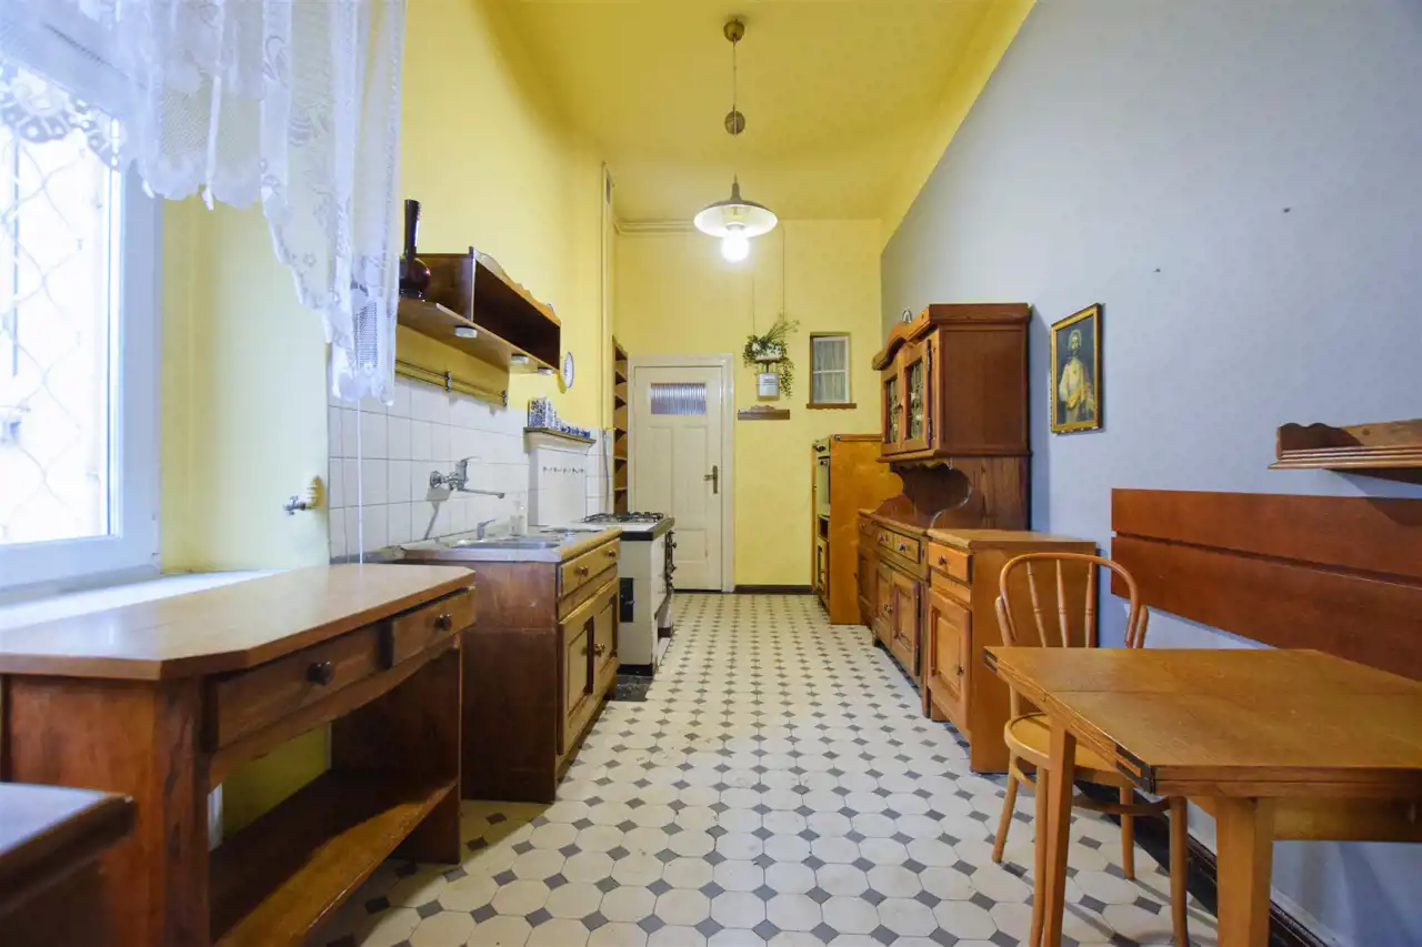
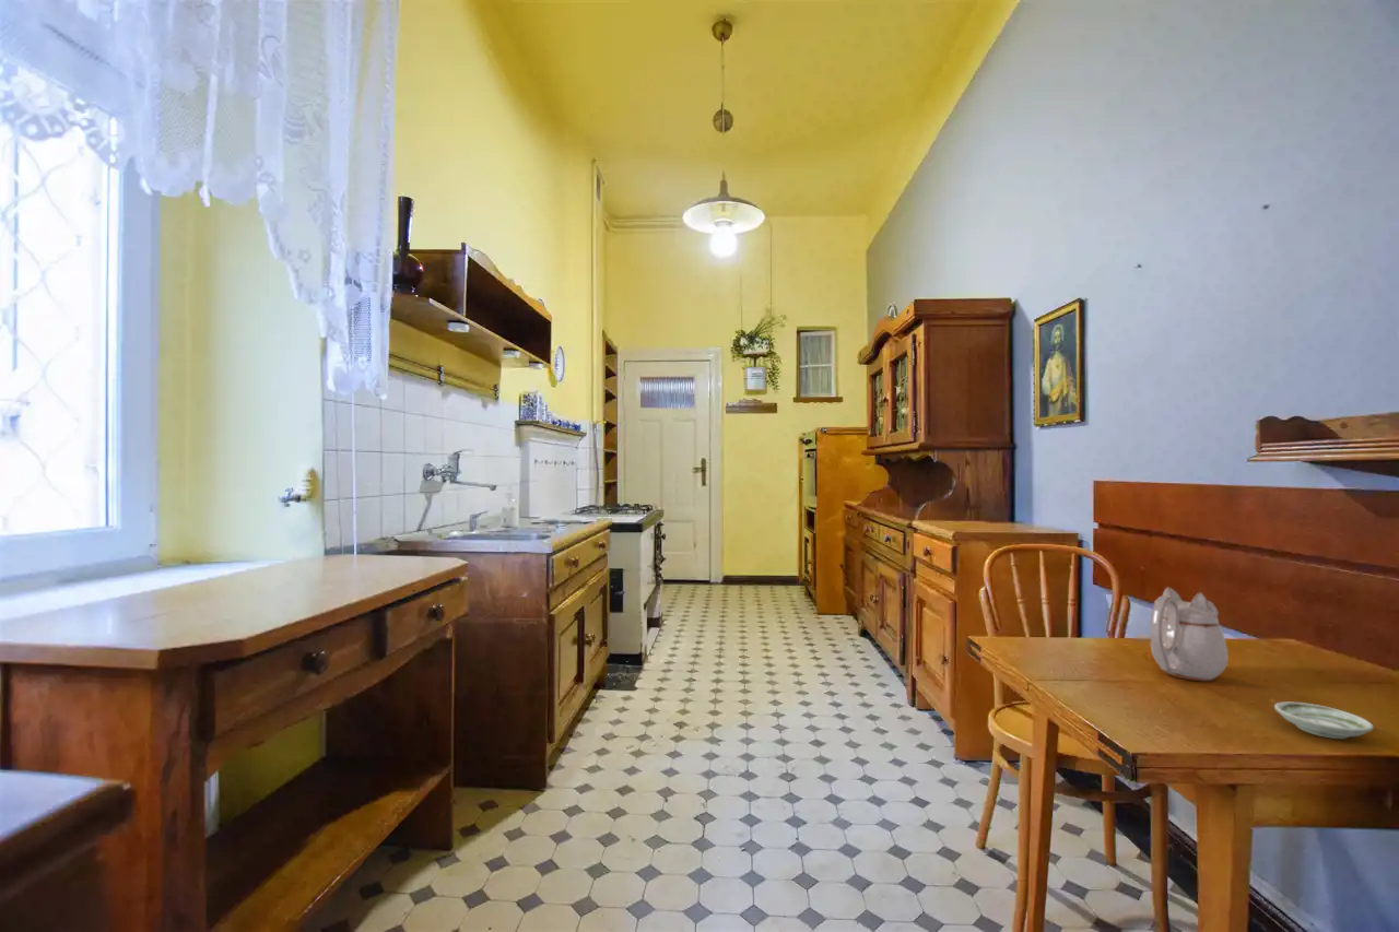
+ saucer [1273,701,1375,740]
+ teapot [1149,586,1228,682]
